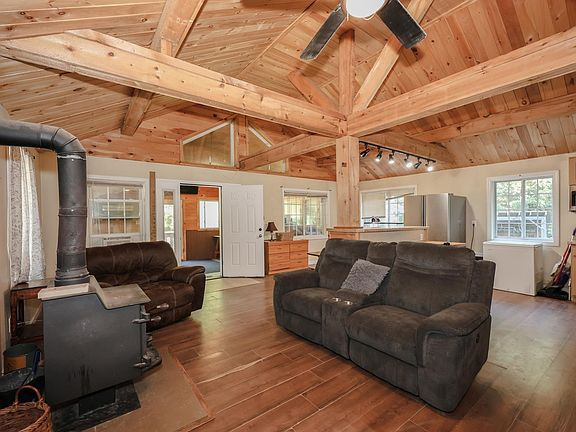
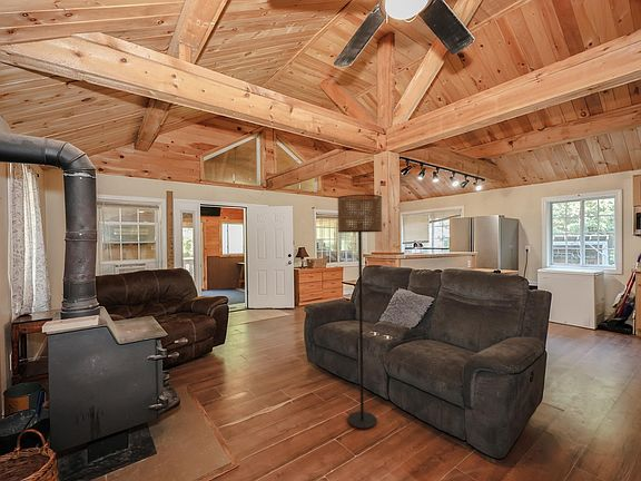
+ floor lamp [336,194,383,430]
